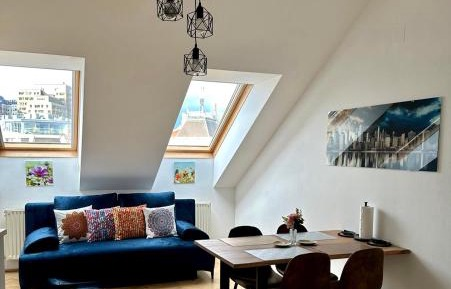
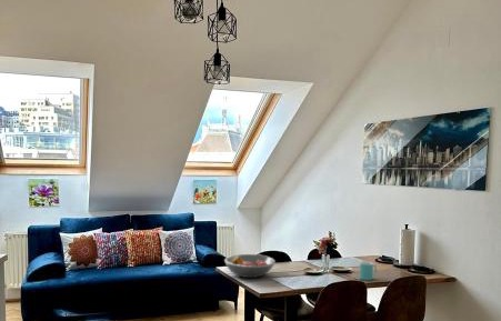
+ fruit bowl [223,253,277,279]
+ mug [358,260,378,281]
